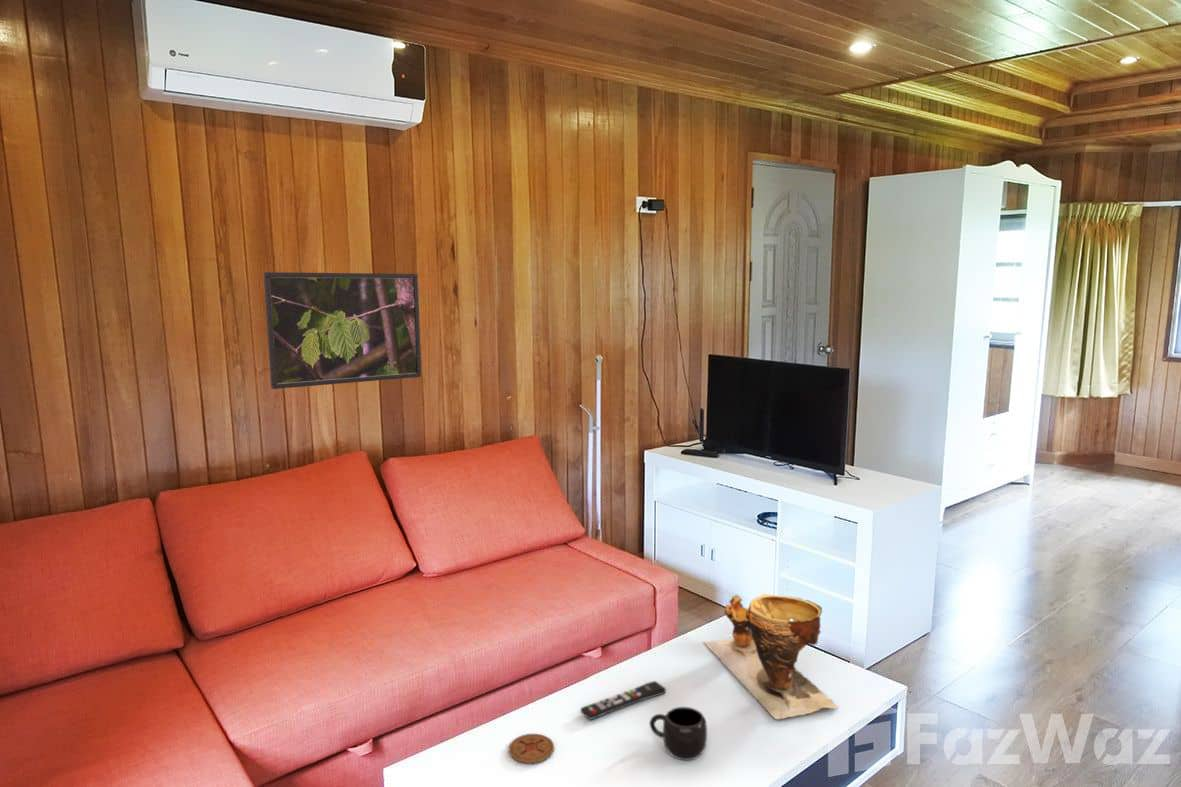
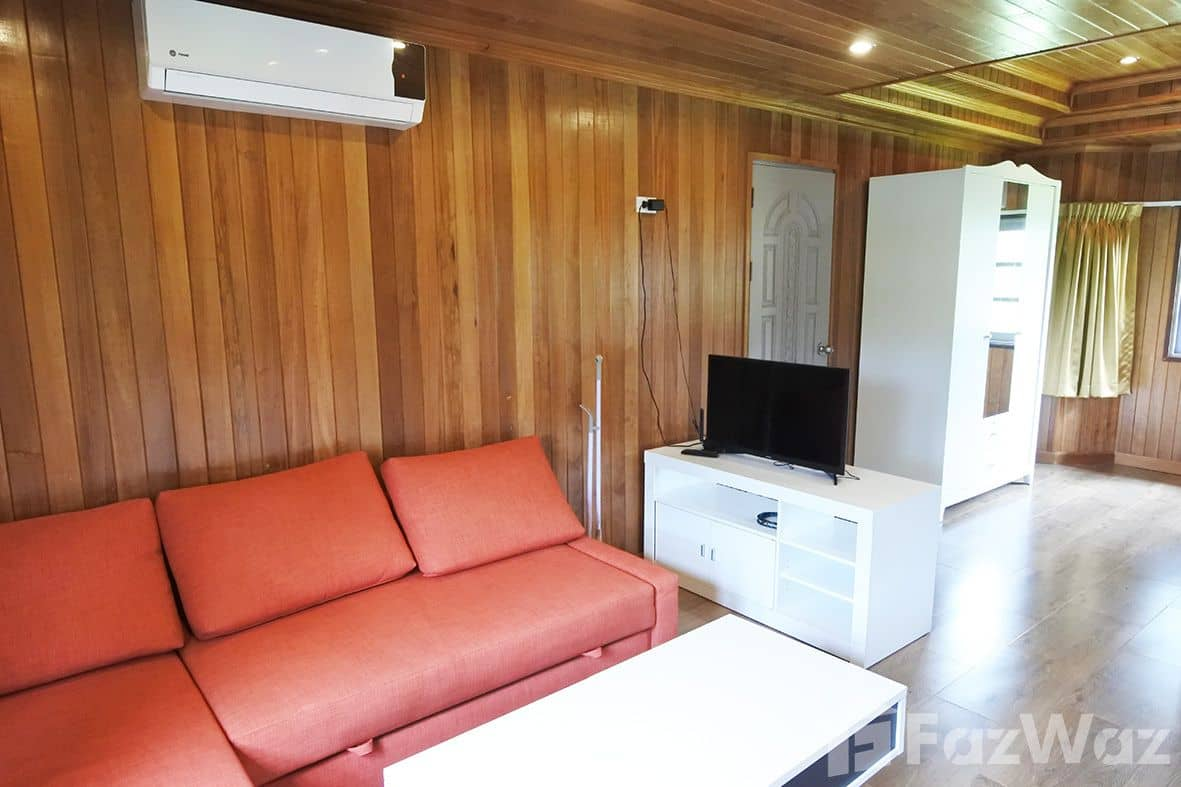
- coaster [508,733,555,764]
- mug [649,706,708,761]
- remote control [579,680,667,721]
- clay pot [702,593,840,720]
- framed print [263,271,422,390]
